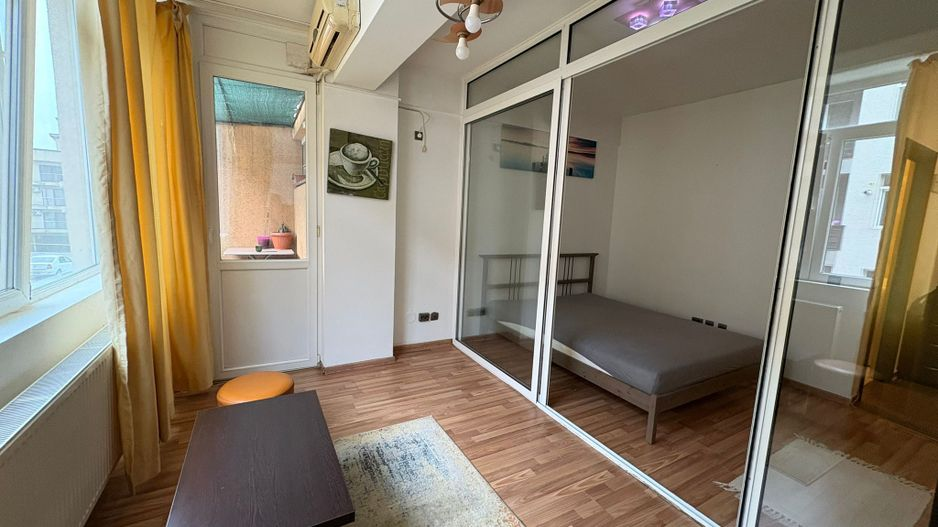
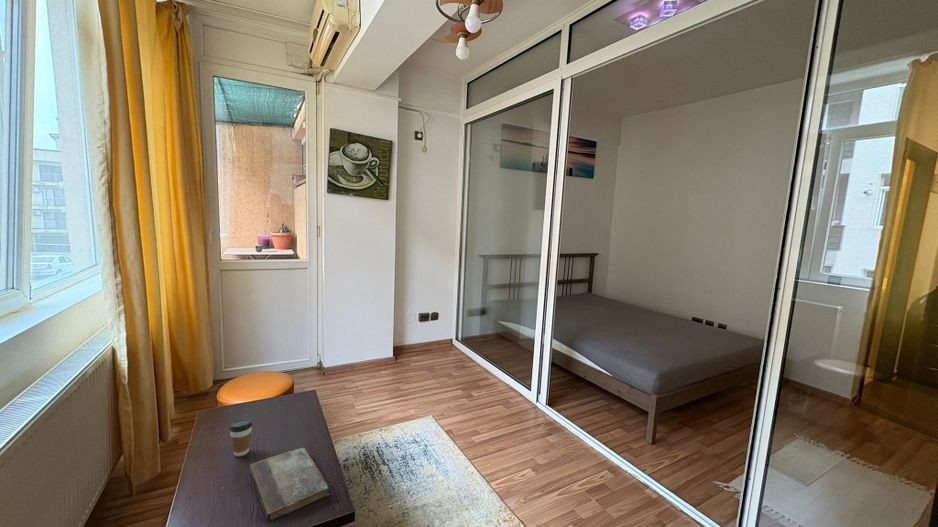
+ coffee cup [228,418,253,457]
+ book [248,447,330,523]
